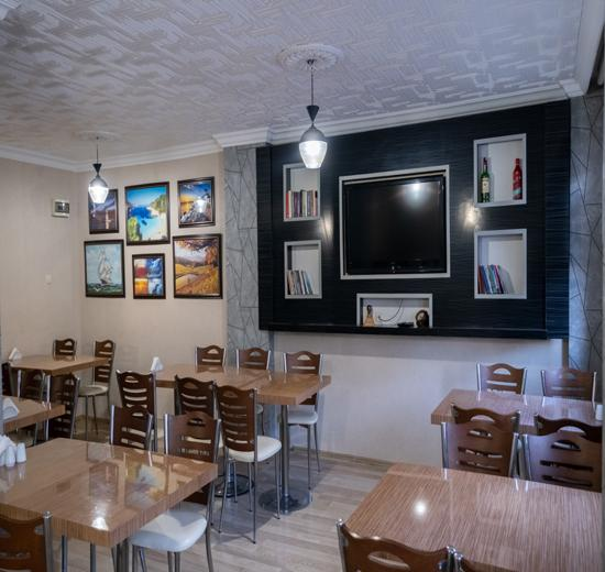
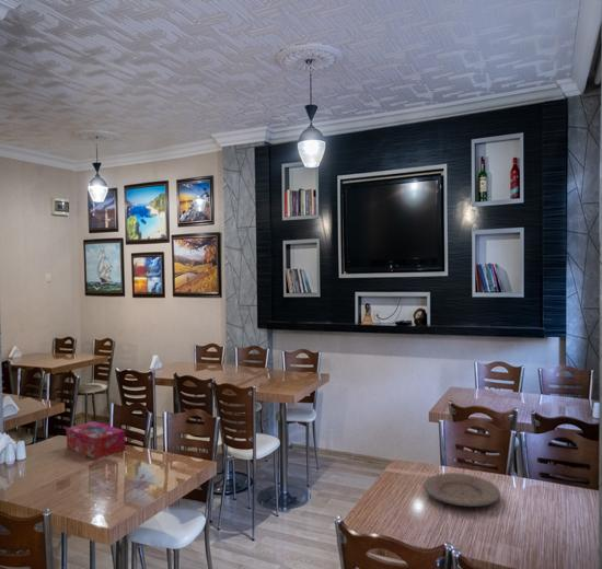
+ plate [422,472,501,508]
+ tissue box [66,420,126,460]
